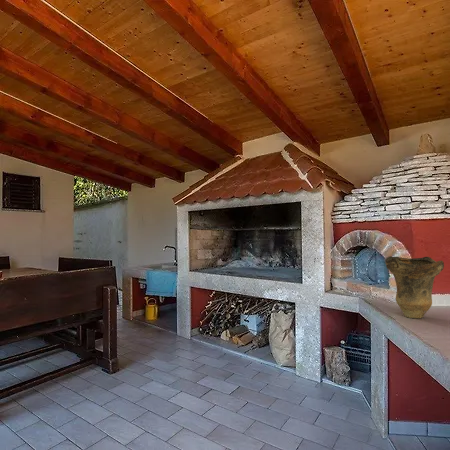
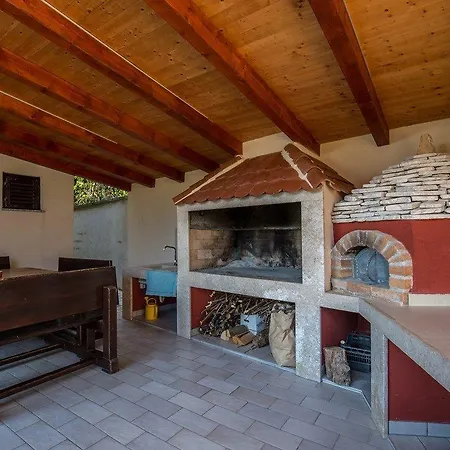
- clay pot [384,255,445,319]
